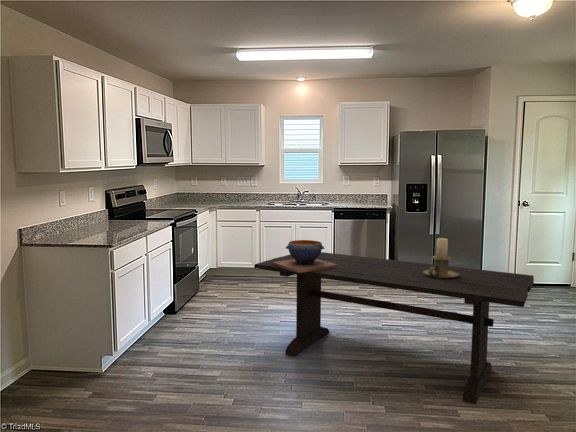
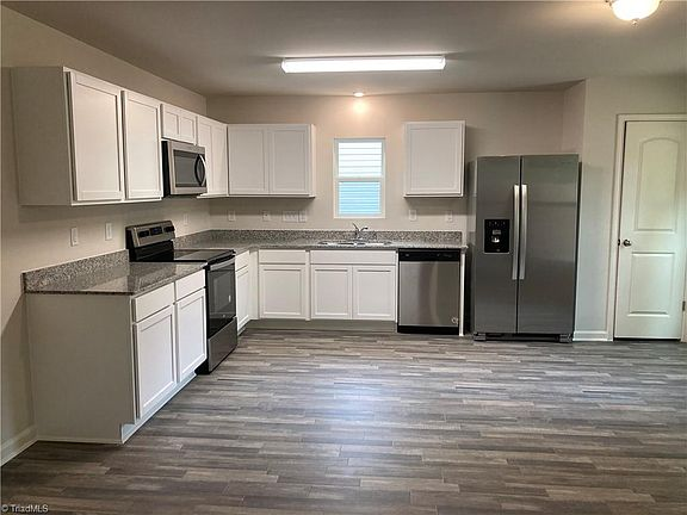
- dining table [253,251,535,405]
- decorative bowl [272,239,338,273]
- candle holder [423,237,460,279]
